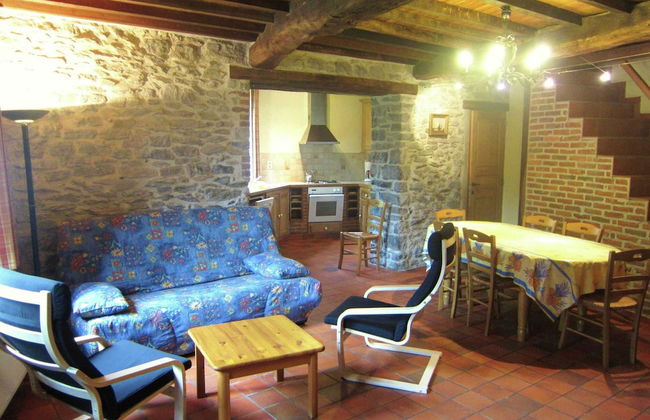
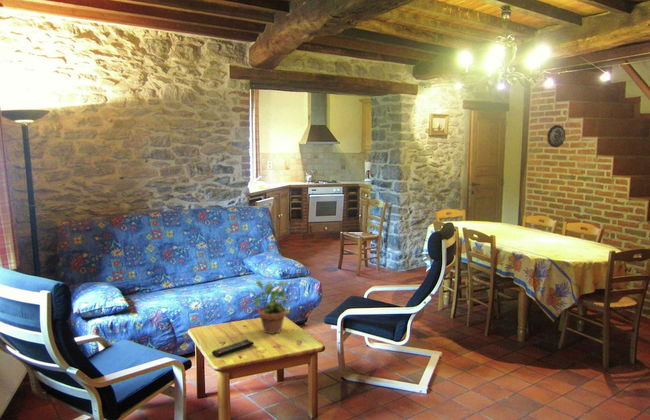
+ remote control [211,339,255,358]
+ potted plant [250,279,291,335]
+ decorative plate [546,124,566,148]
